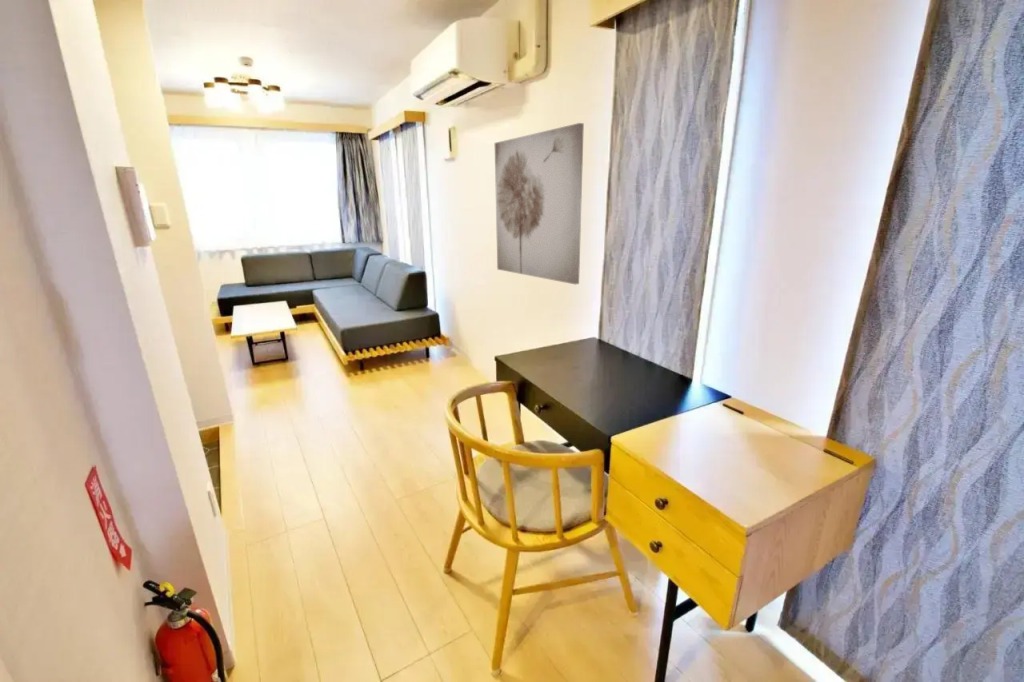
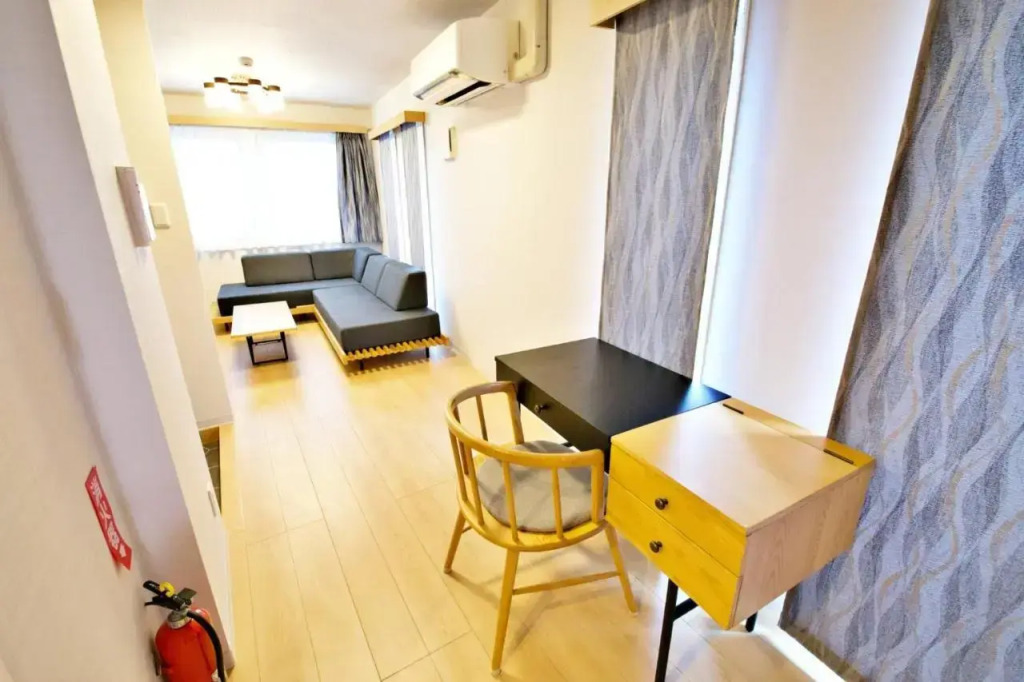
- wall art [494,122,585,285]
